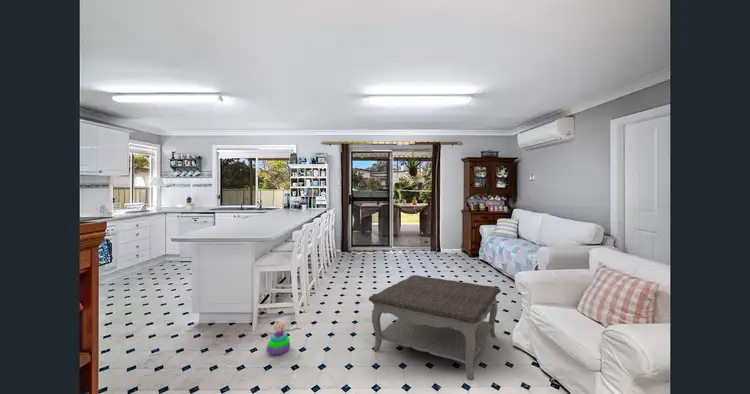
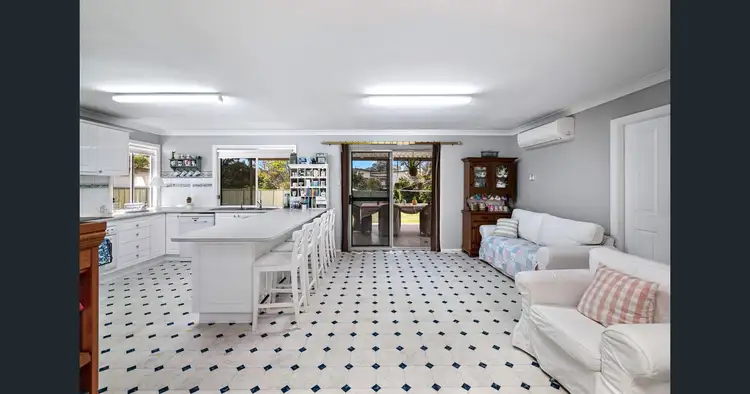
- stacking toy [266,320,291,356]
- coffee table [368,274,502,381]
